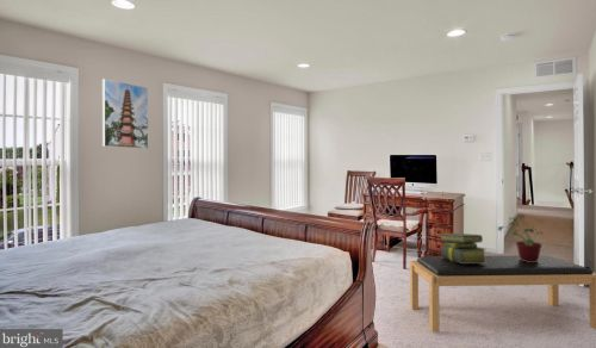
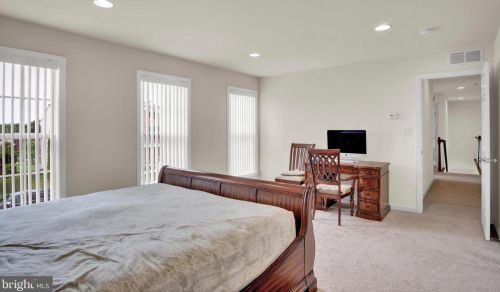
- stack of books [439,232,488,263]
- bench [409,254,596,333]
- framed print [101,77,149,150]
- potted plant [496,213,545,262]
